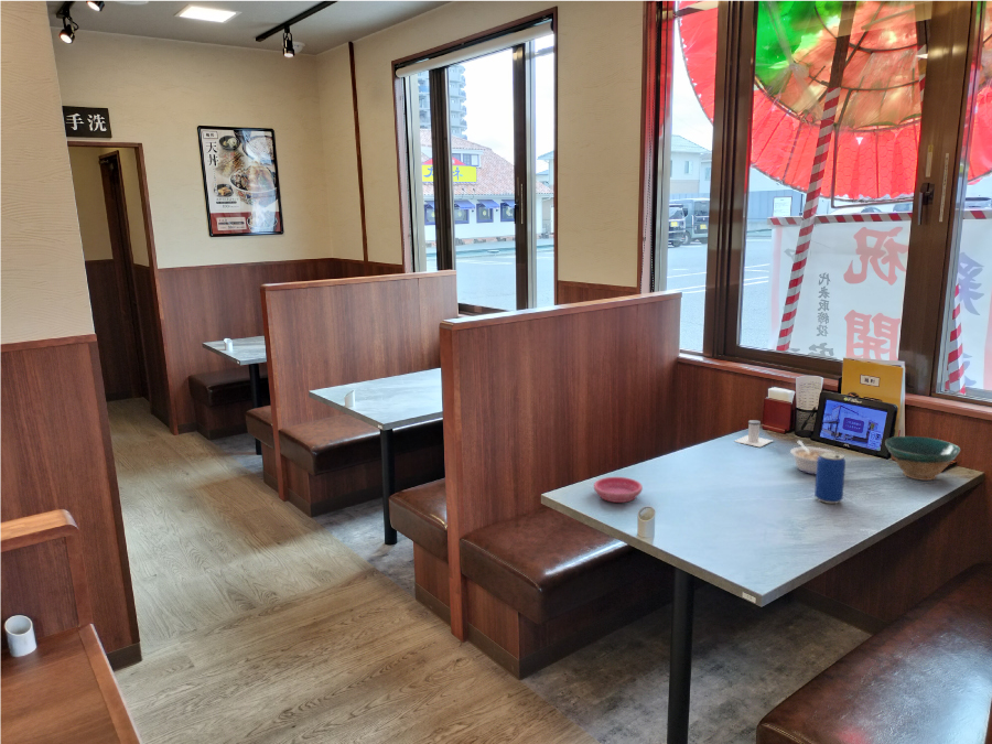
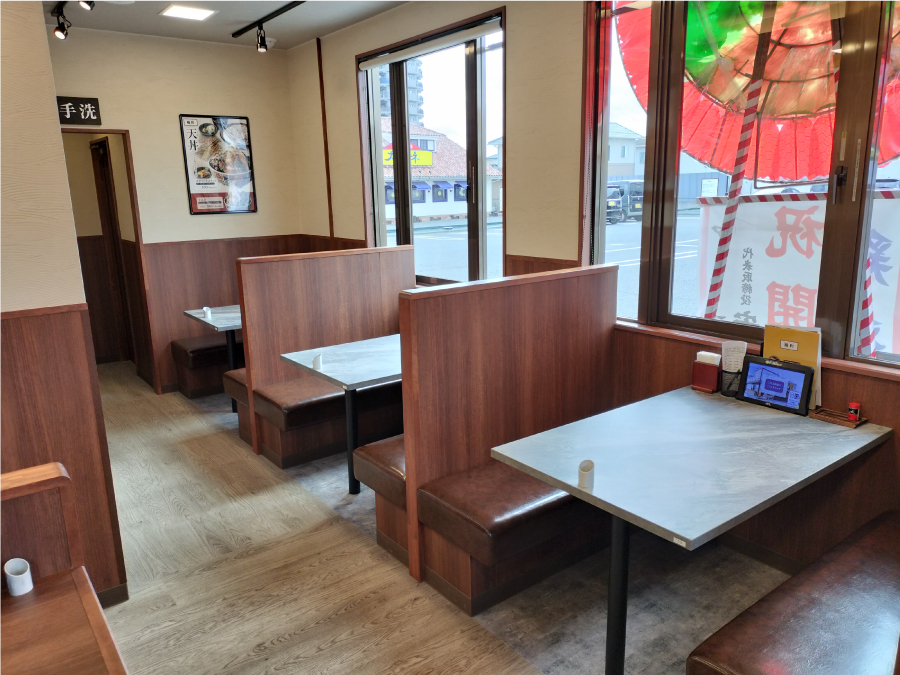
- salt shaker [733,419,773,448]
- beverage can [813,451,847,505]
- bowl [884,435,961,482]
- legume [789,440,838,476]
- saucer [593,476,644,504]
